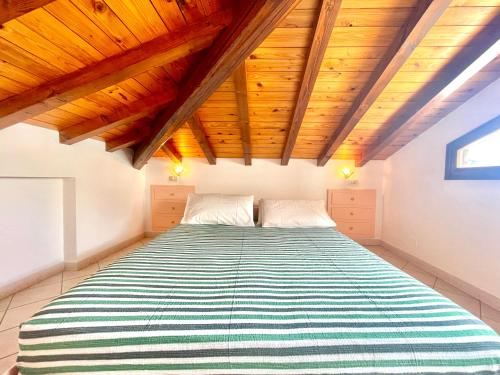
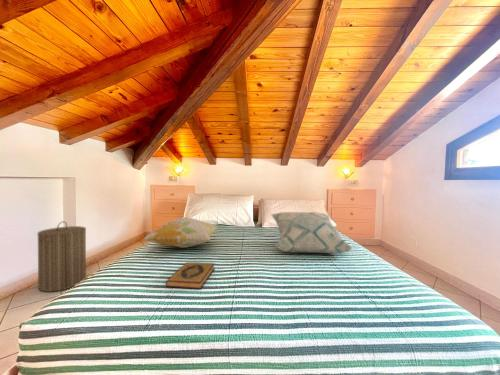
+ hardback book [165,261,216,290]
+ decorative pillow [142,216,219,249]
+ decorative pillow [270,211,353,254]
+ laundry hamper [36,220,87,293]
